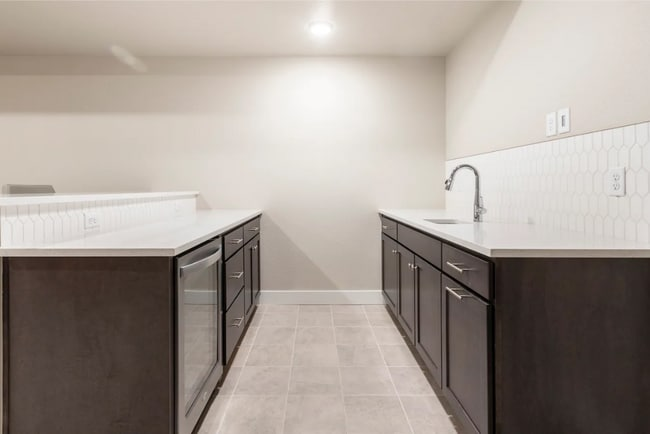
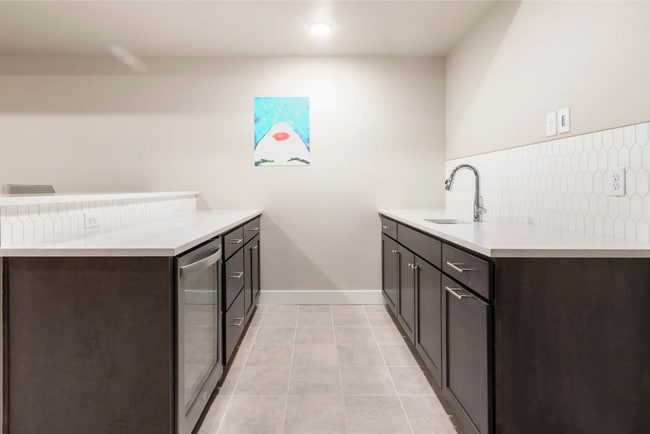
+ wall art [253,96,311,167]
